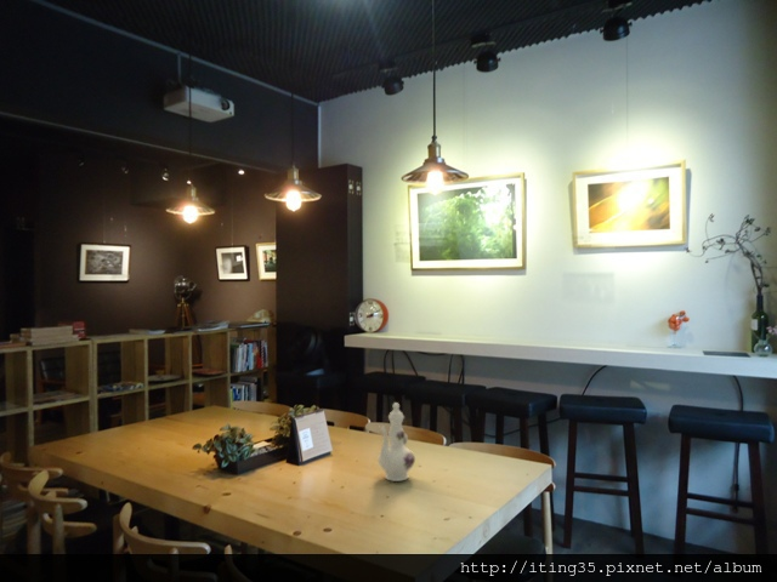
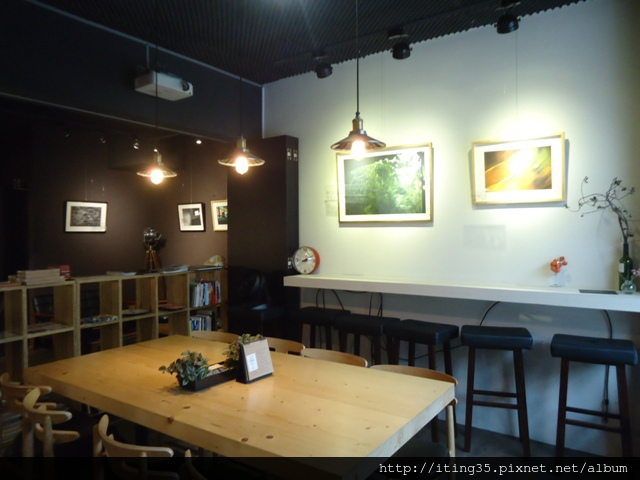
- chinaware [376,401,416,483]
